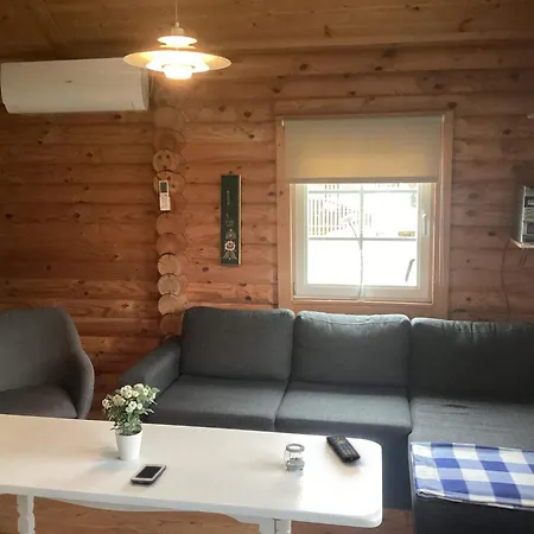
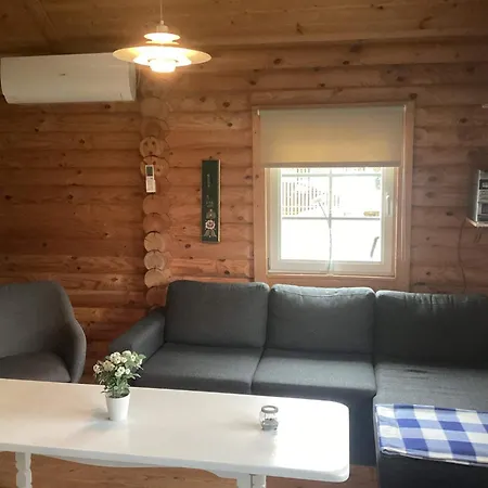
- cell phone [129,463,167,484]
- remote control [325,434,362,463]
